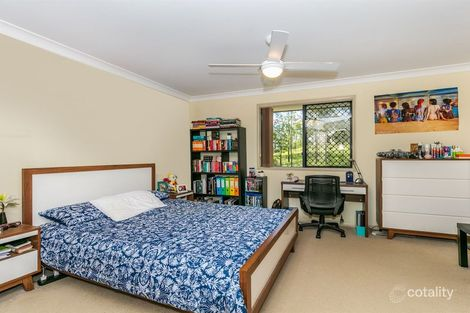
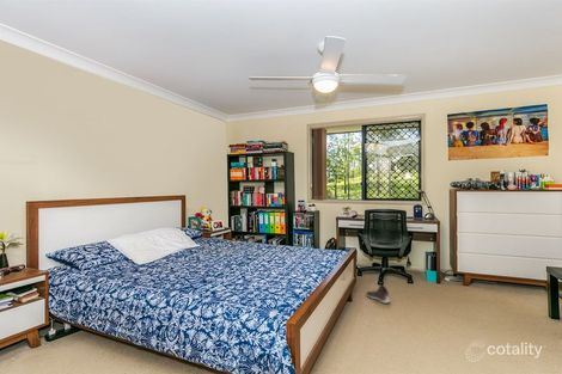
+ sneaker [365,283,391,305]
